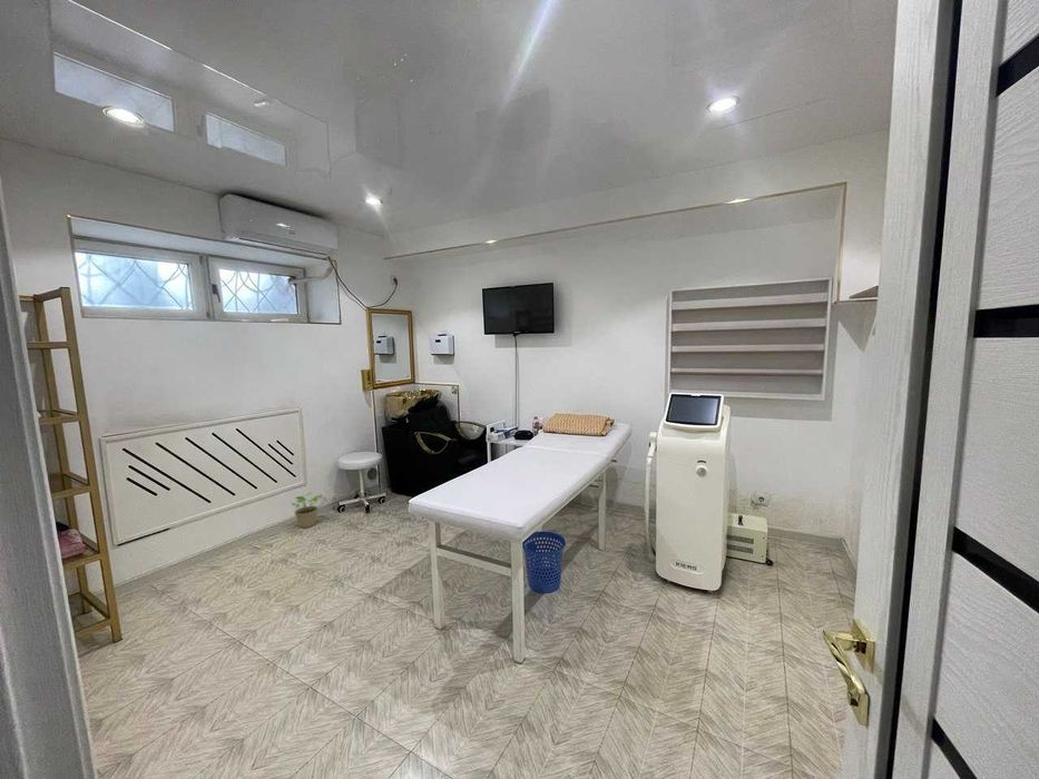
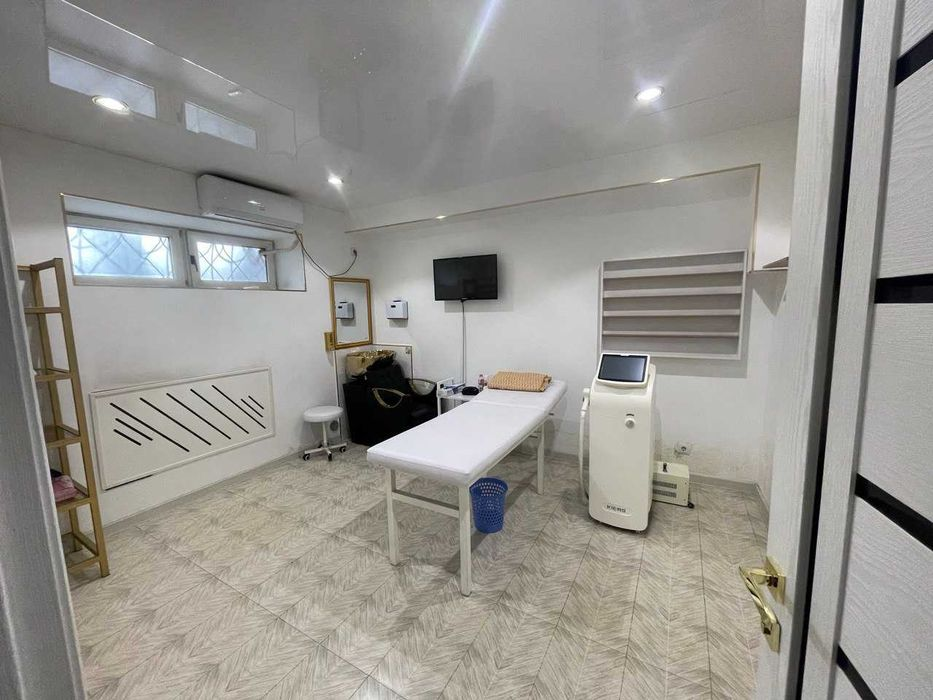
- potted plant [290,491,323,529]
